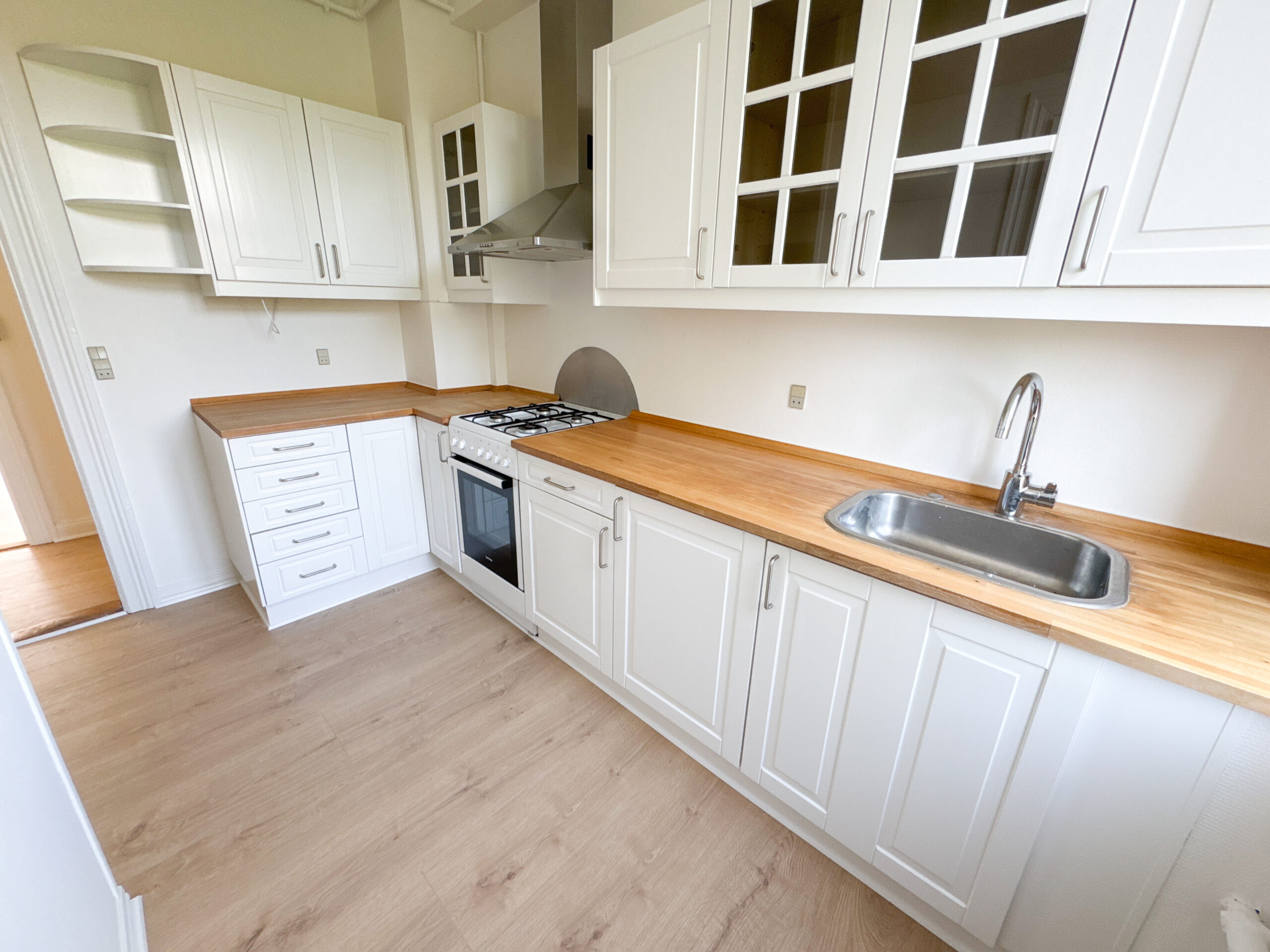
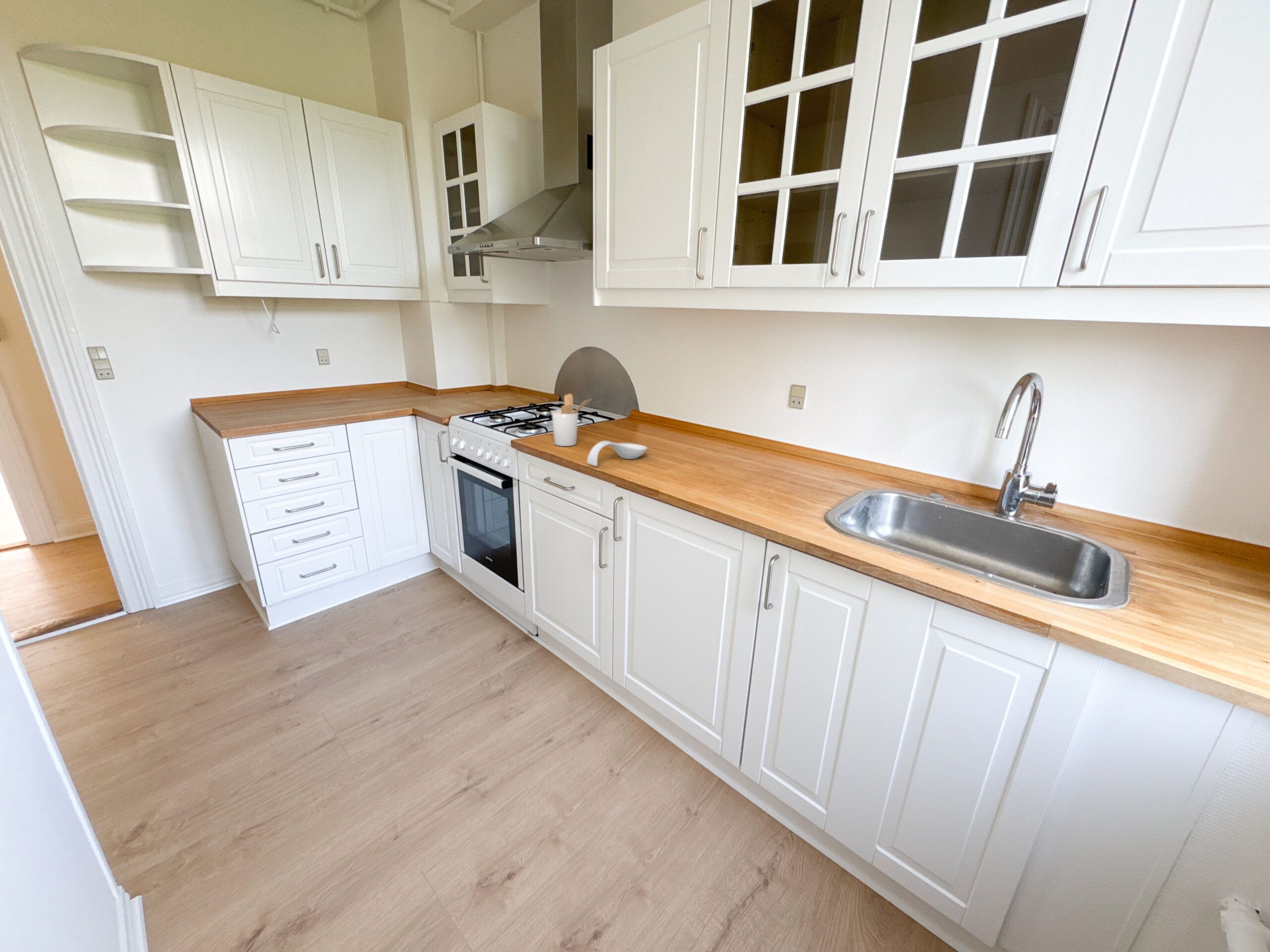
+ utensil holder [551,393,592,447]
+ spoon rest [586,440,648,467]
